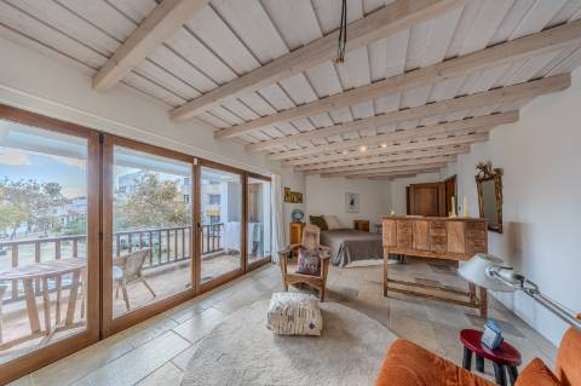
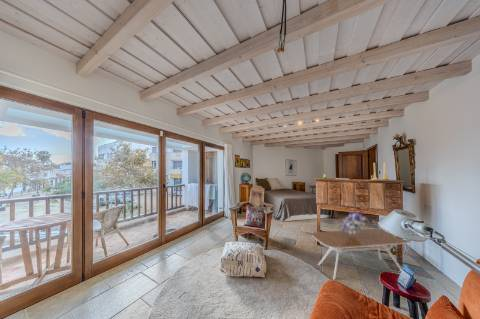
+ coffee table [311,228,412,280]
+ bouquet [341,210,372,235]
